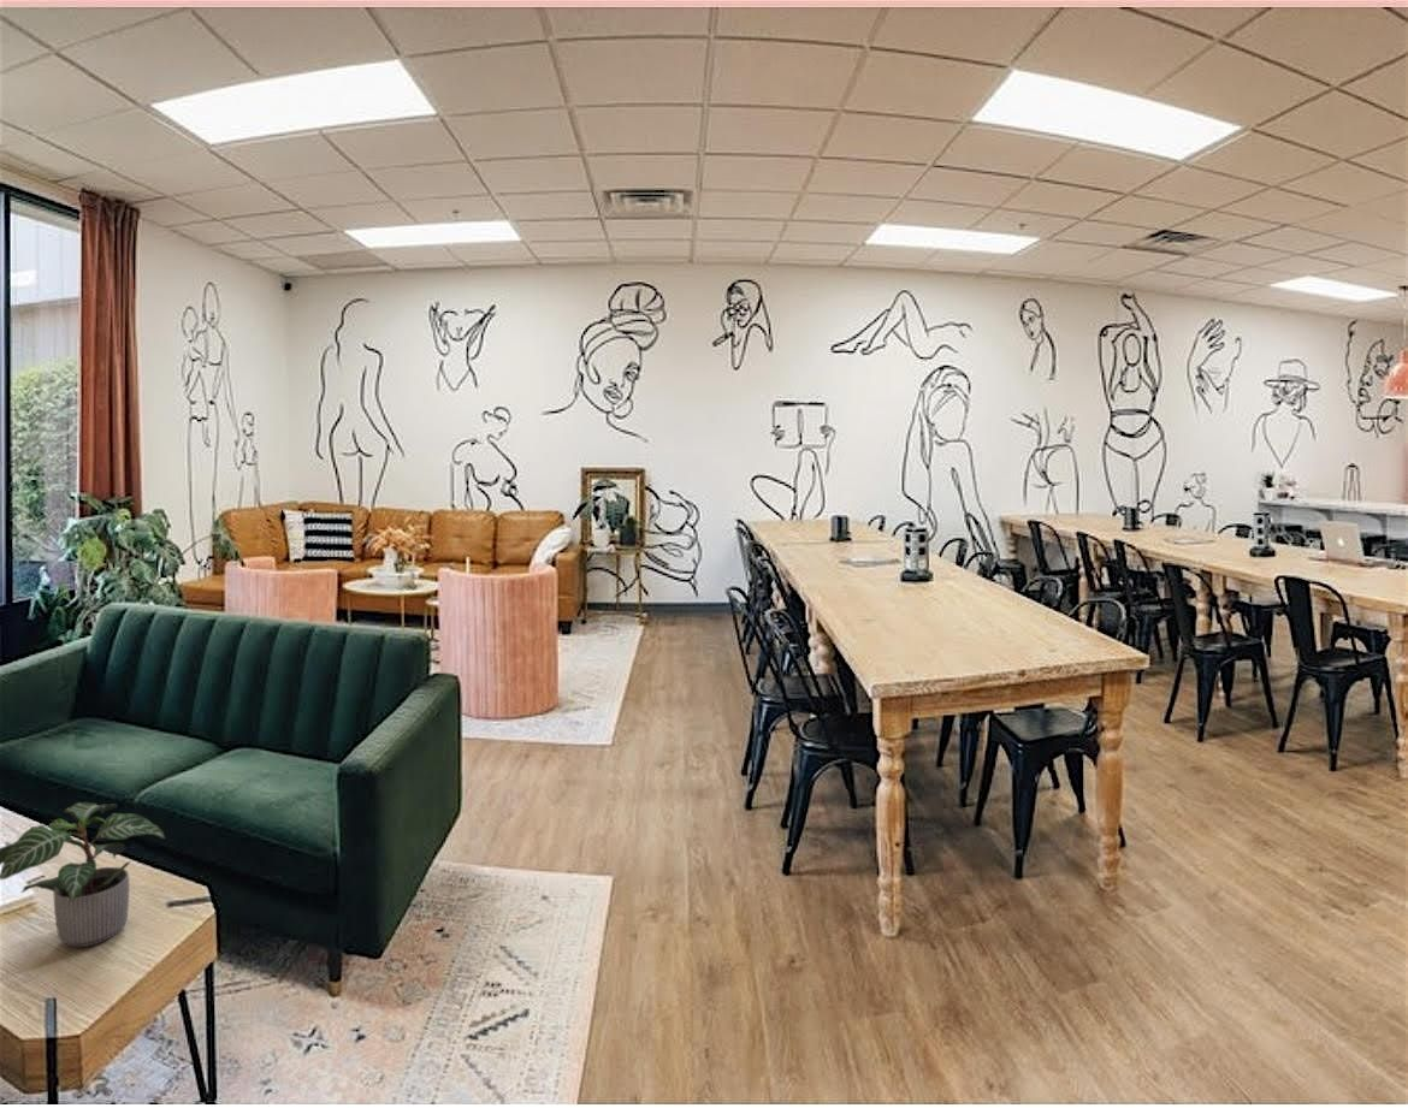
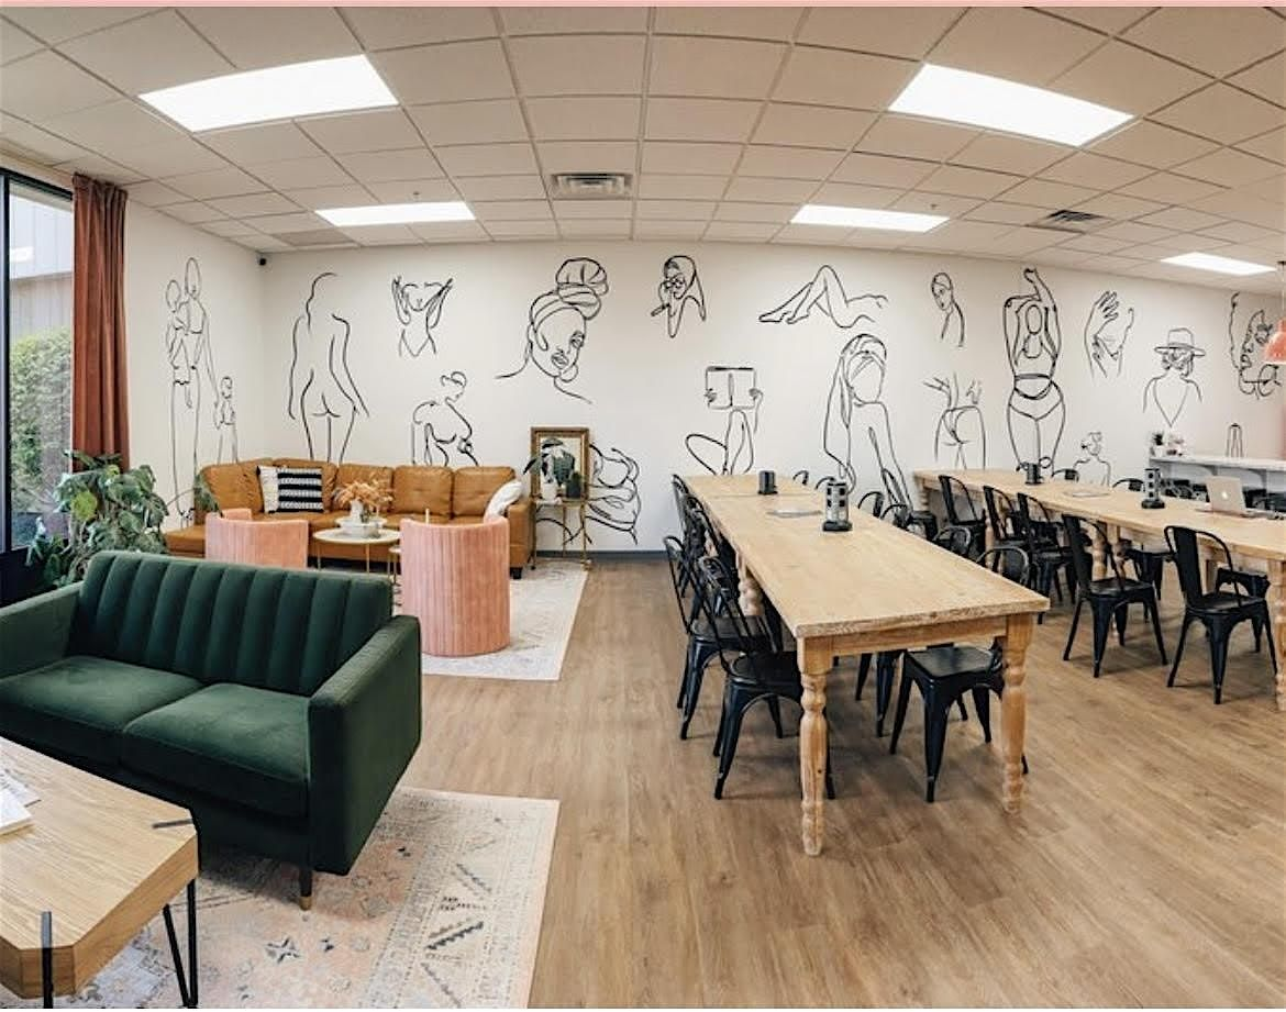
- potted plant [0,801,166,948]
